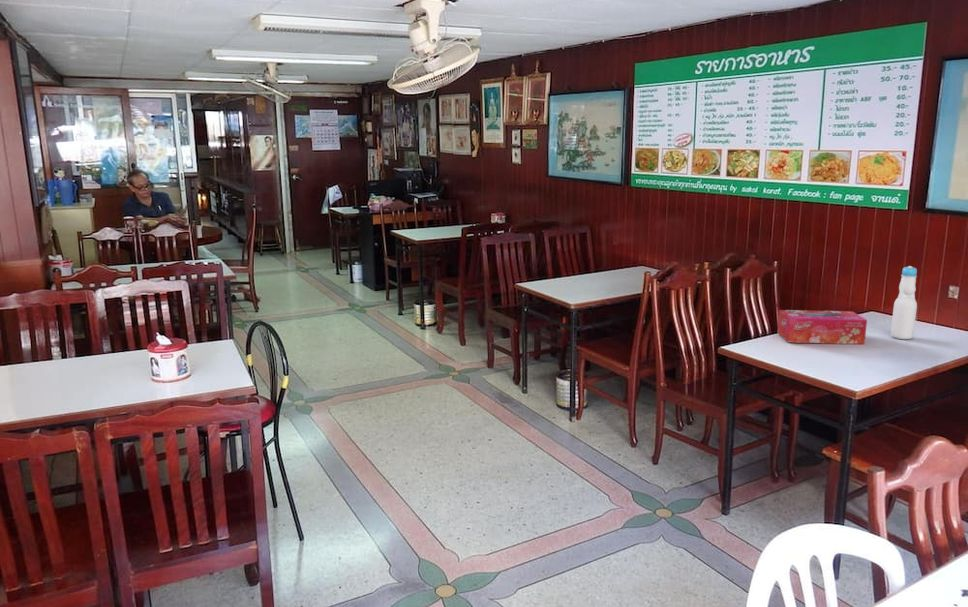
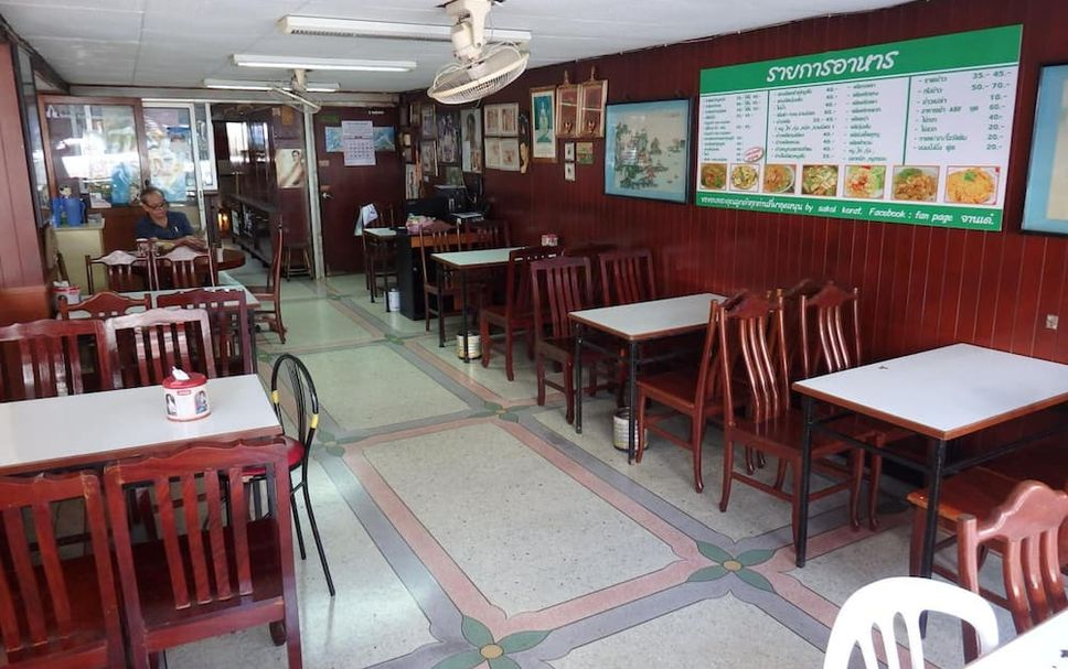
- bottle [890,265,918,340]
- tissue box [777,309,868,345]
